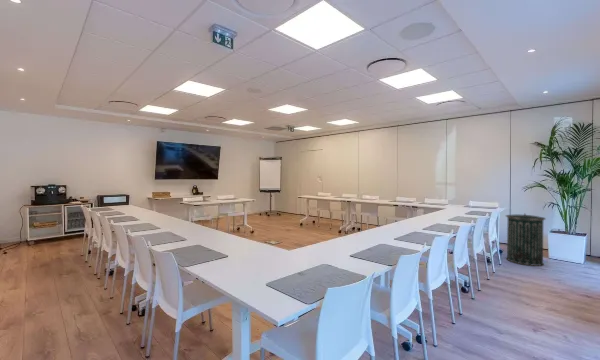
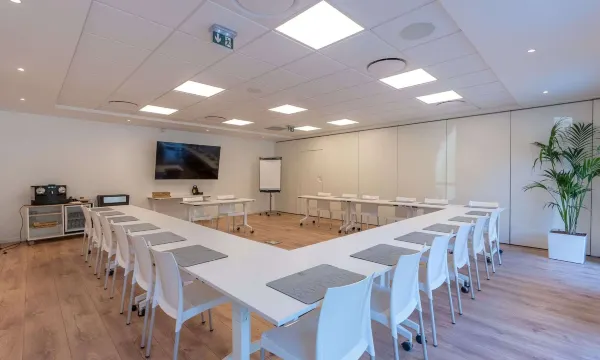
- trash can [505,213,547,267]
